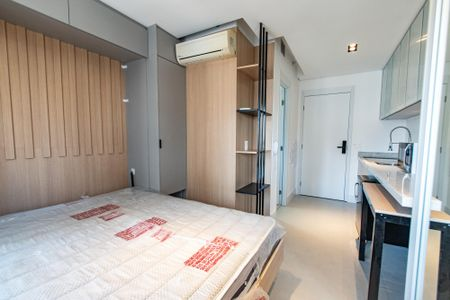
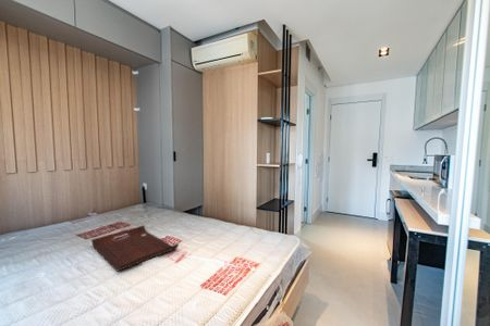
+ serving tray [90,225,180,272]
